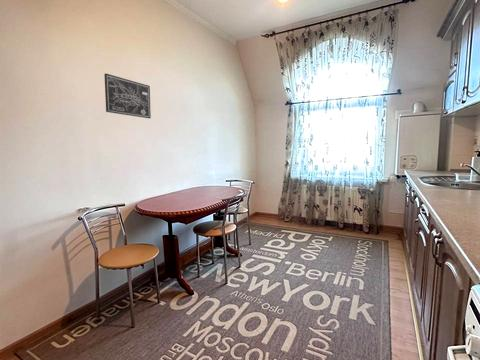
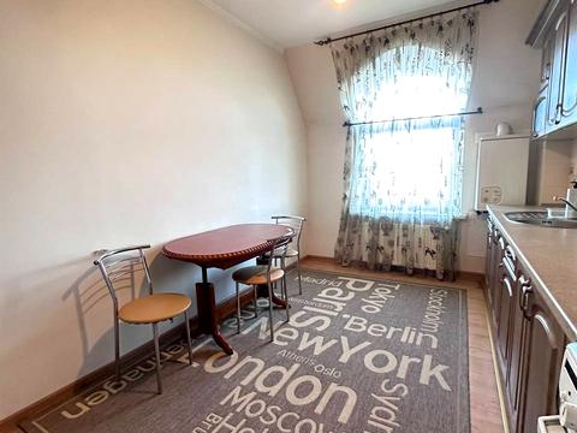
- wall art [103,73,152,119]
